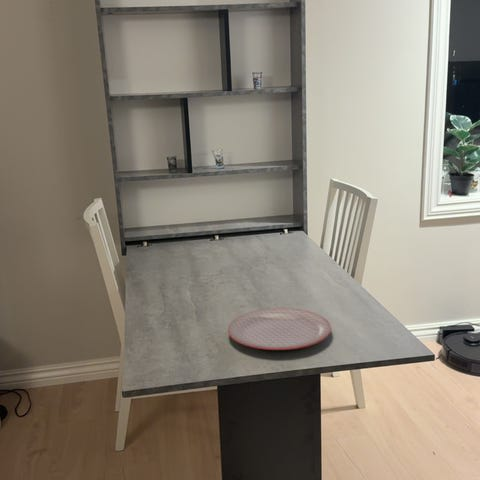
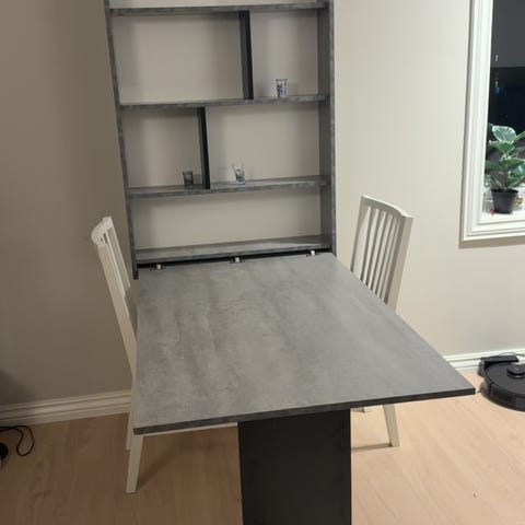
- plate [227,307,332,351]
